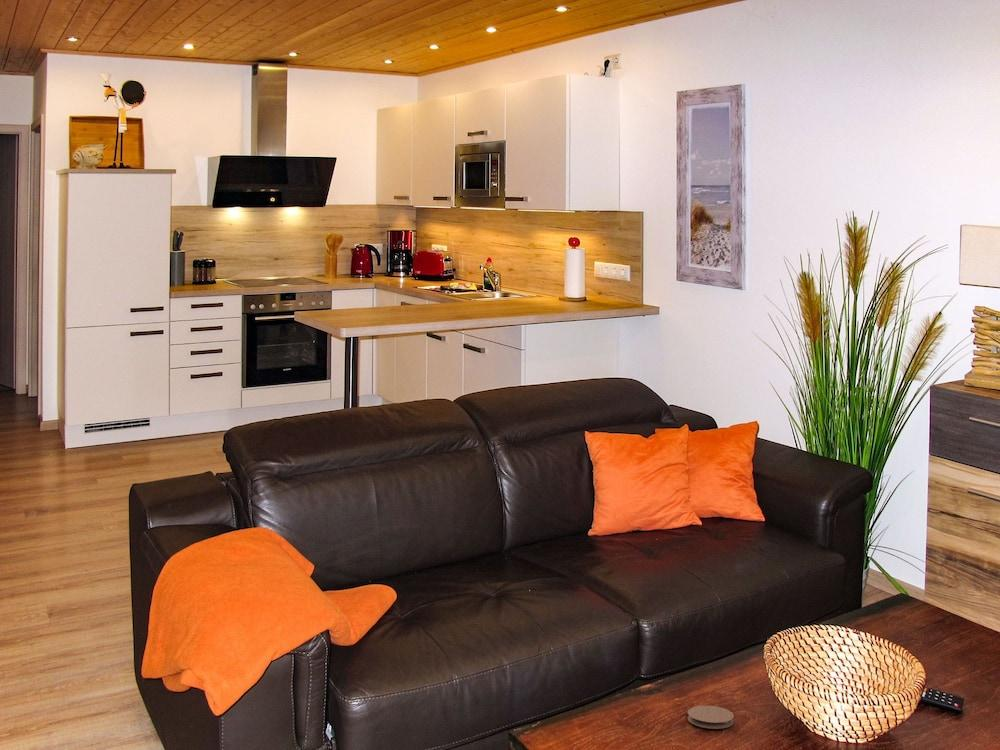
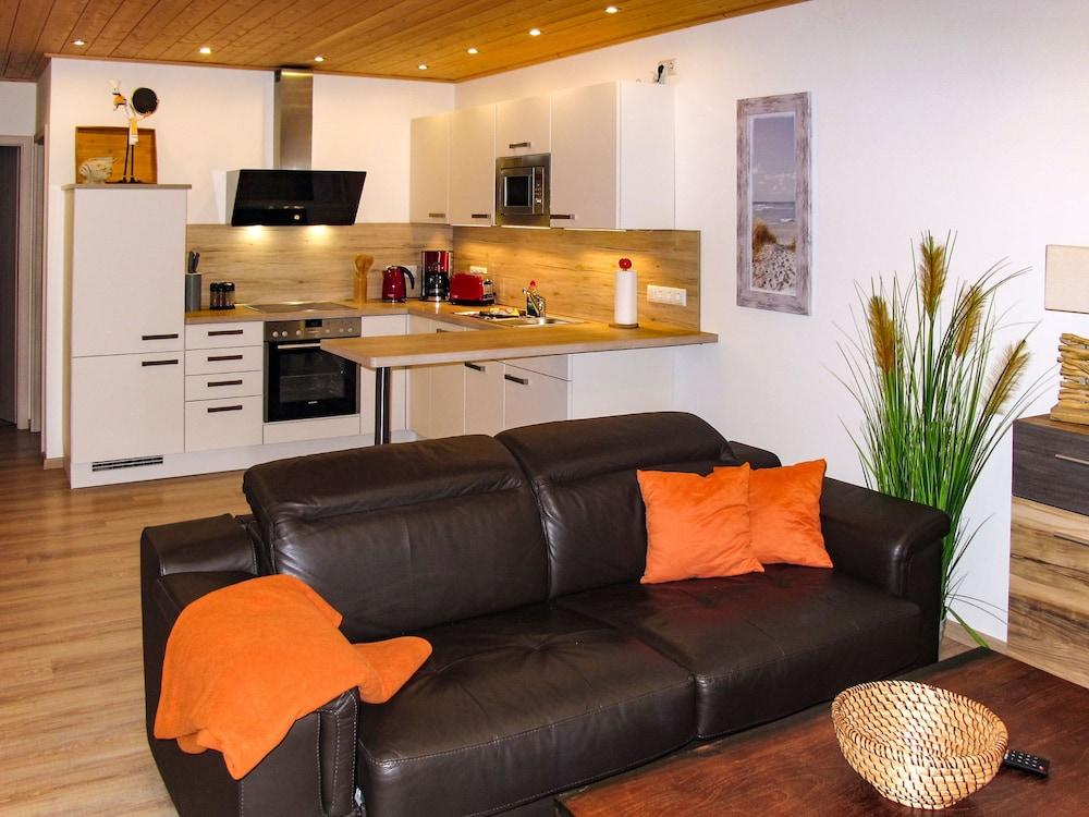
- coaster [687,705,735,730]
